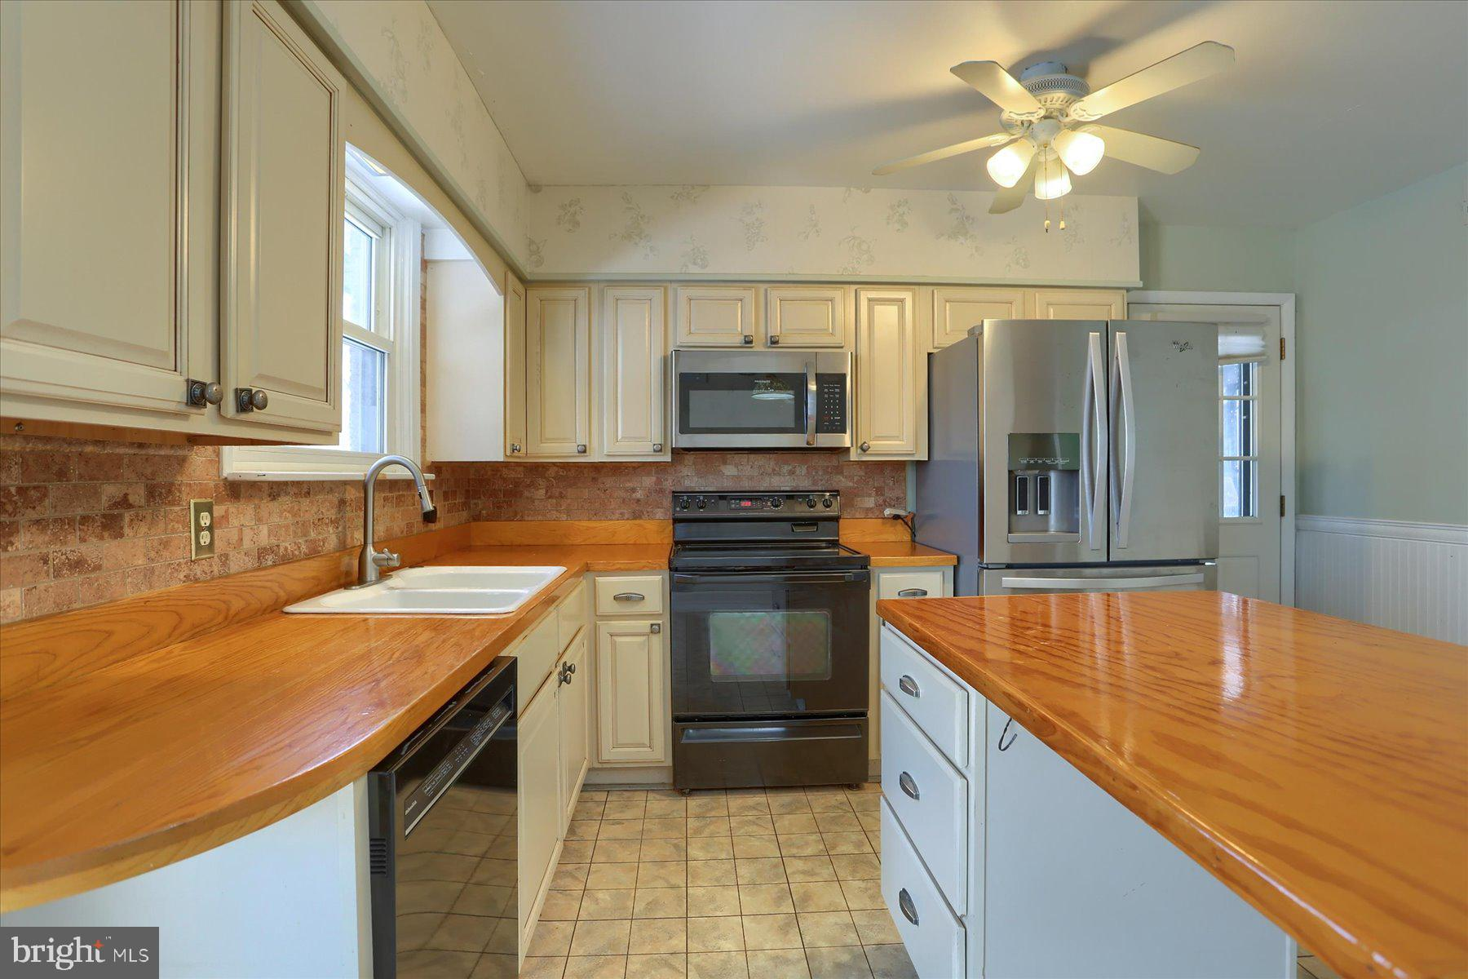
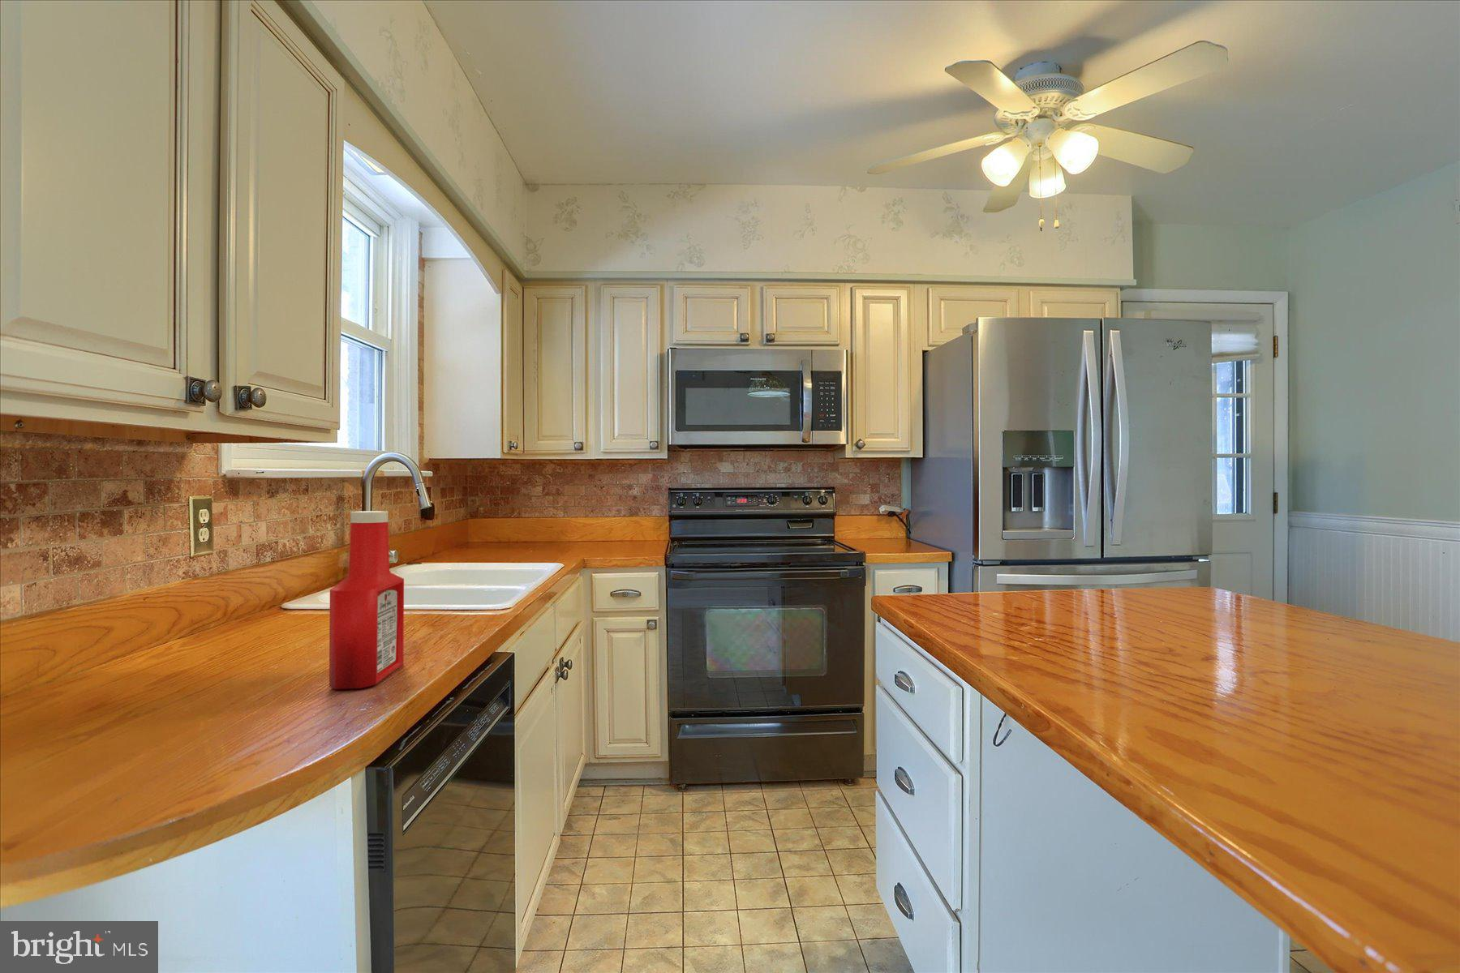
+ soap bottle [328,510,405,690]
